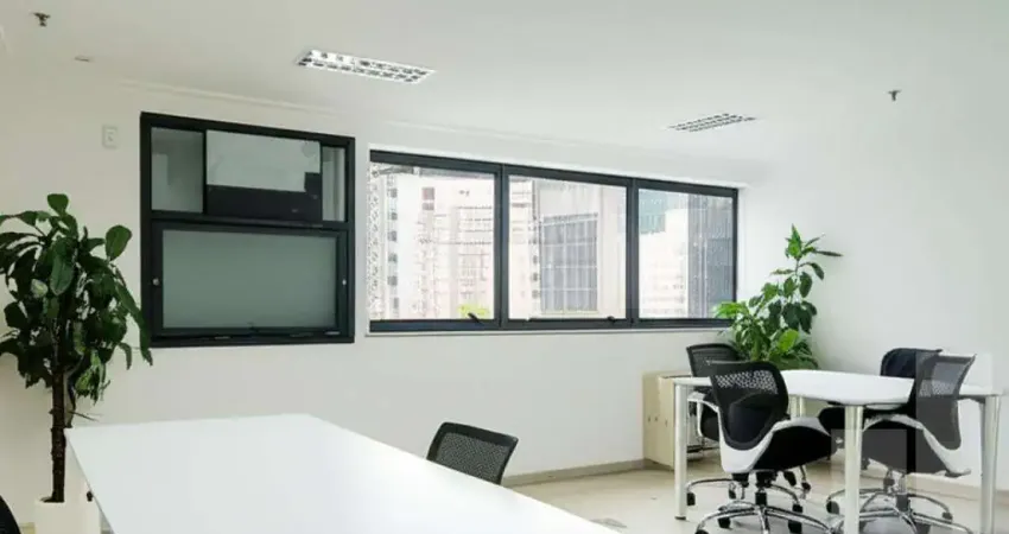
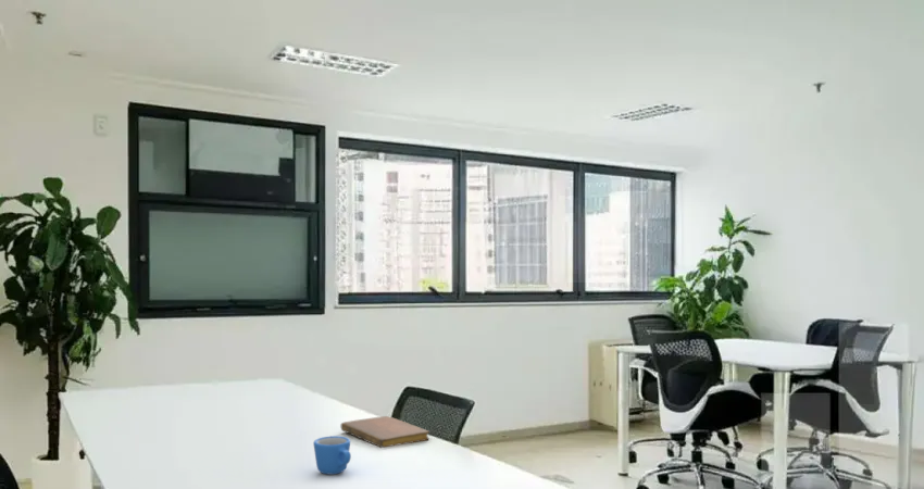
+ notebook [340,415,430,449]
+ mug [312,435,352,476]
